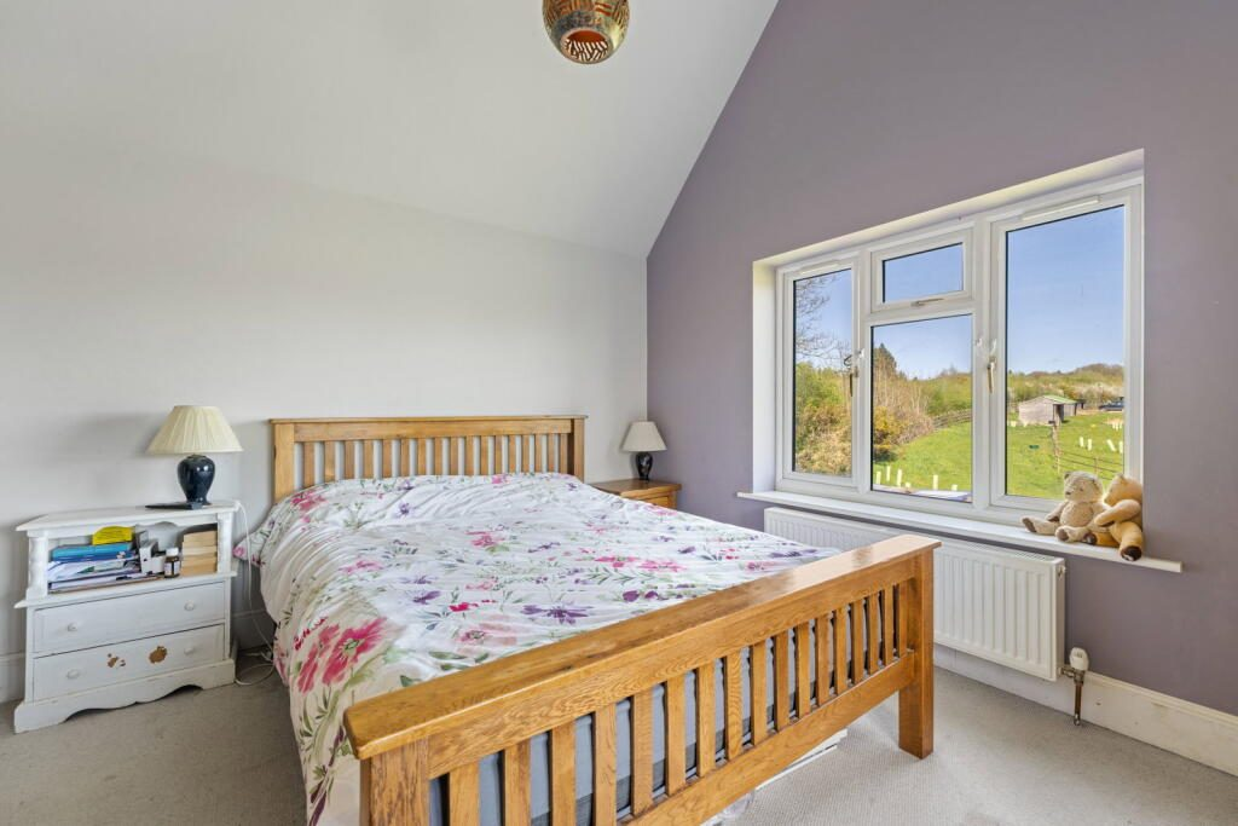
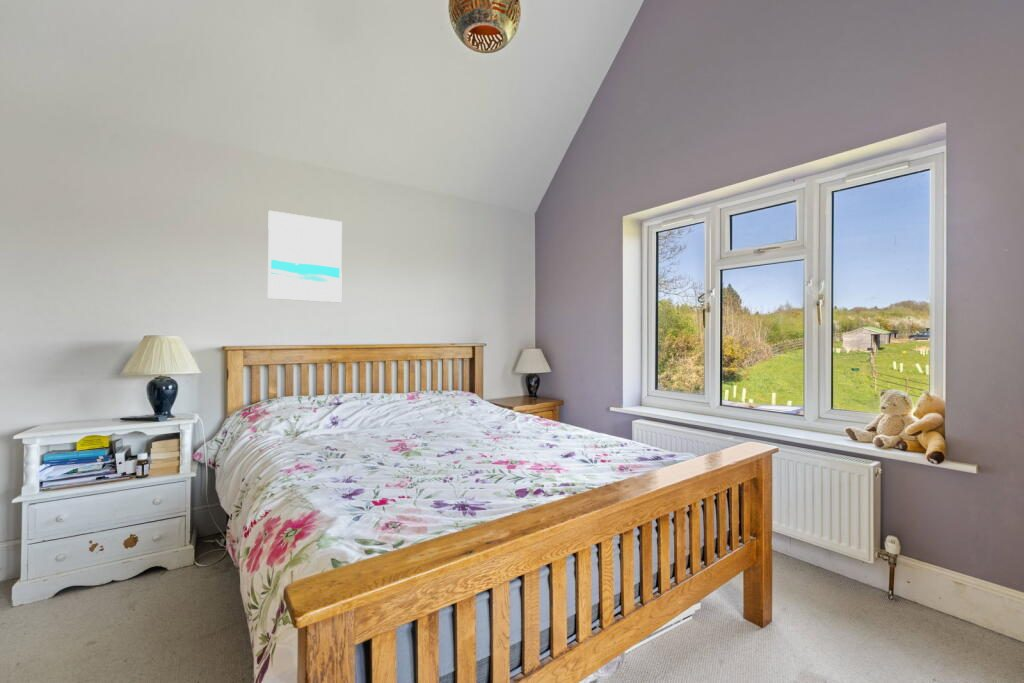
+ wall art [267,210,343,303]
